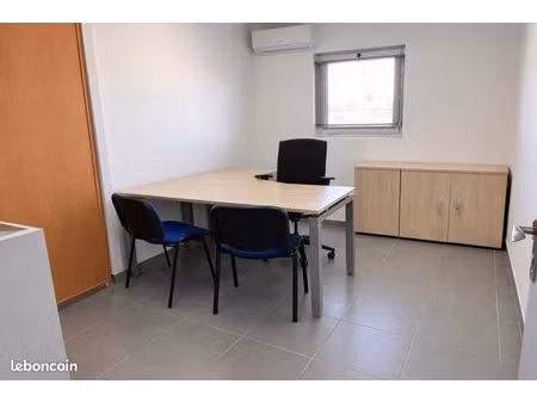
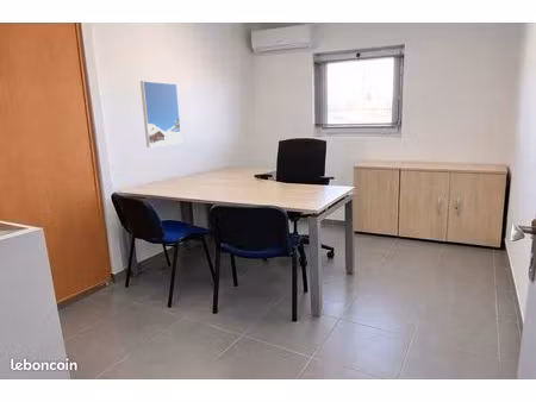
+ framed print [139,80,182,149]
